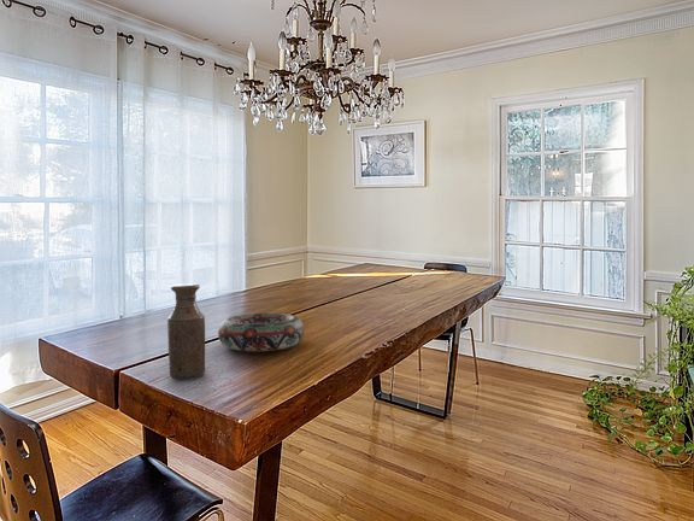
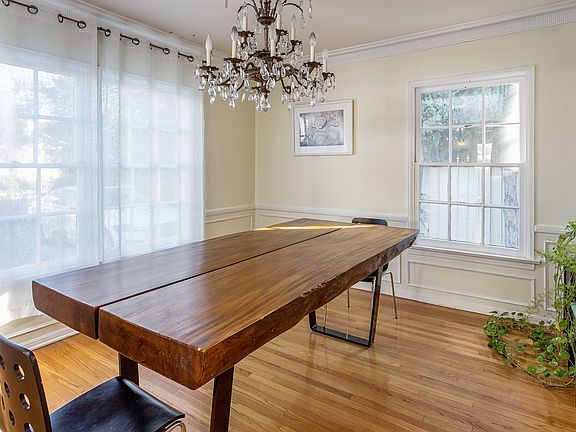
- bottle [166,282,206,380]
- decorative bowl [217,312,305,352]
